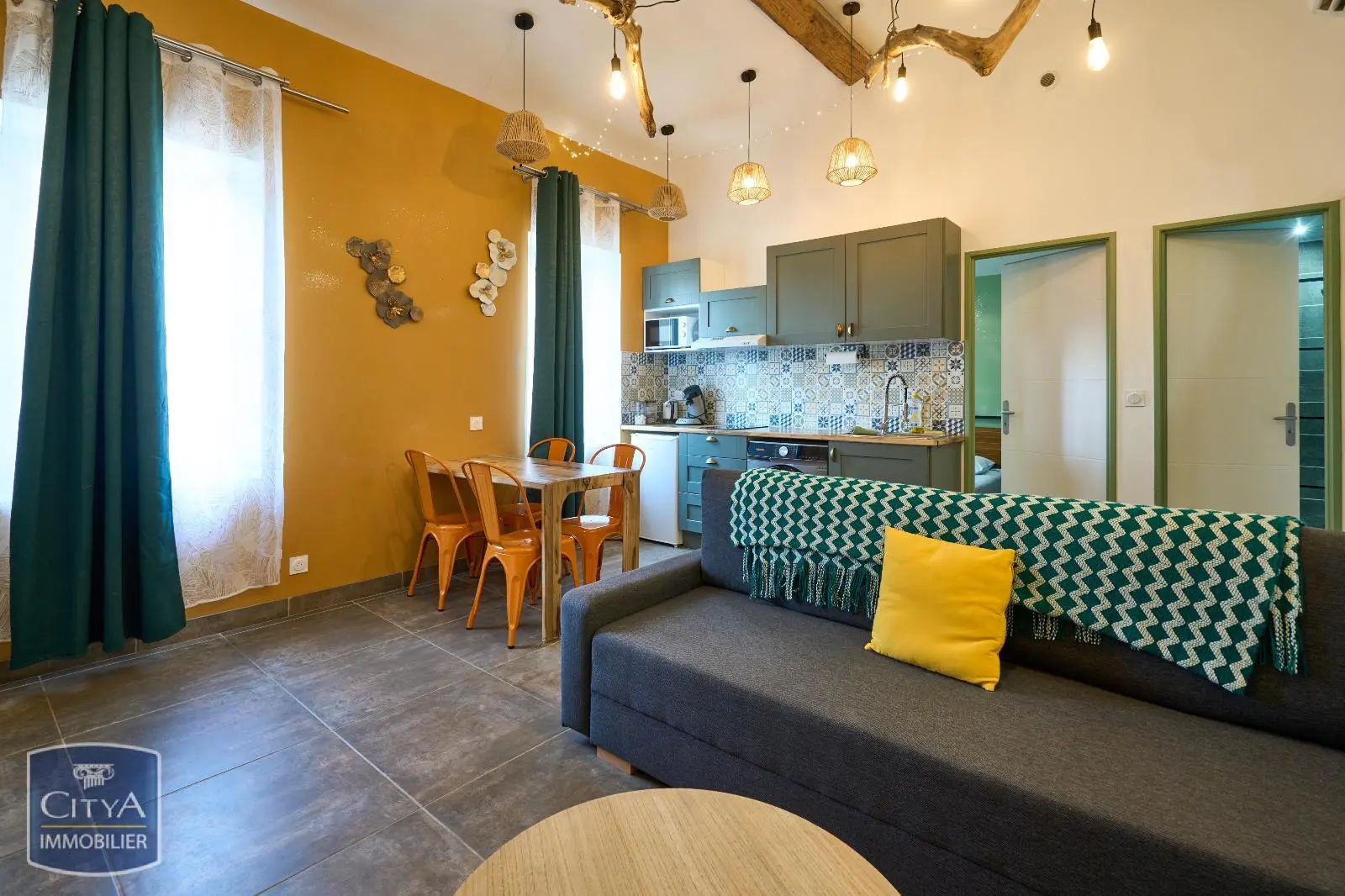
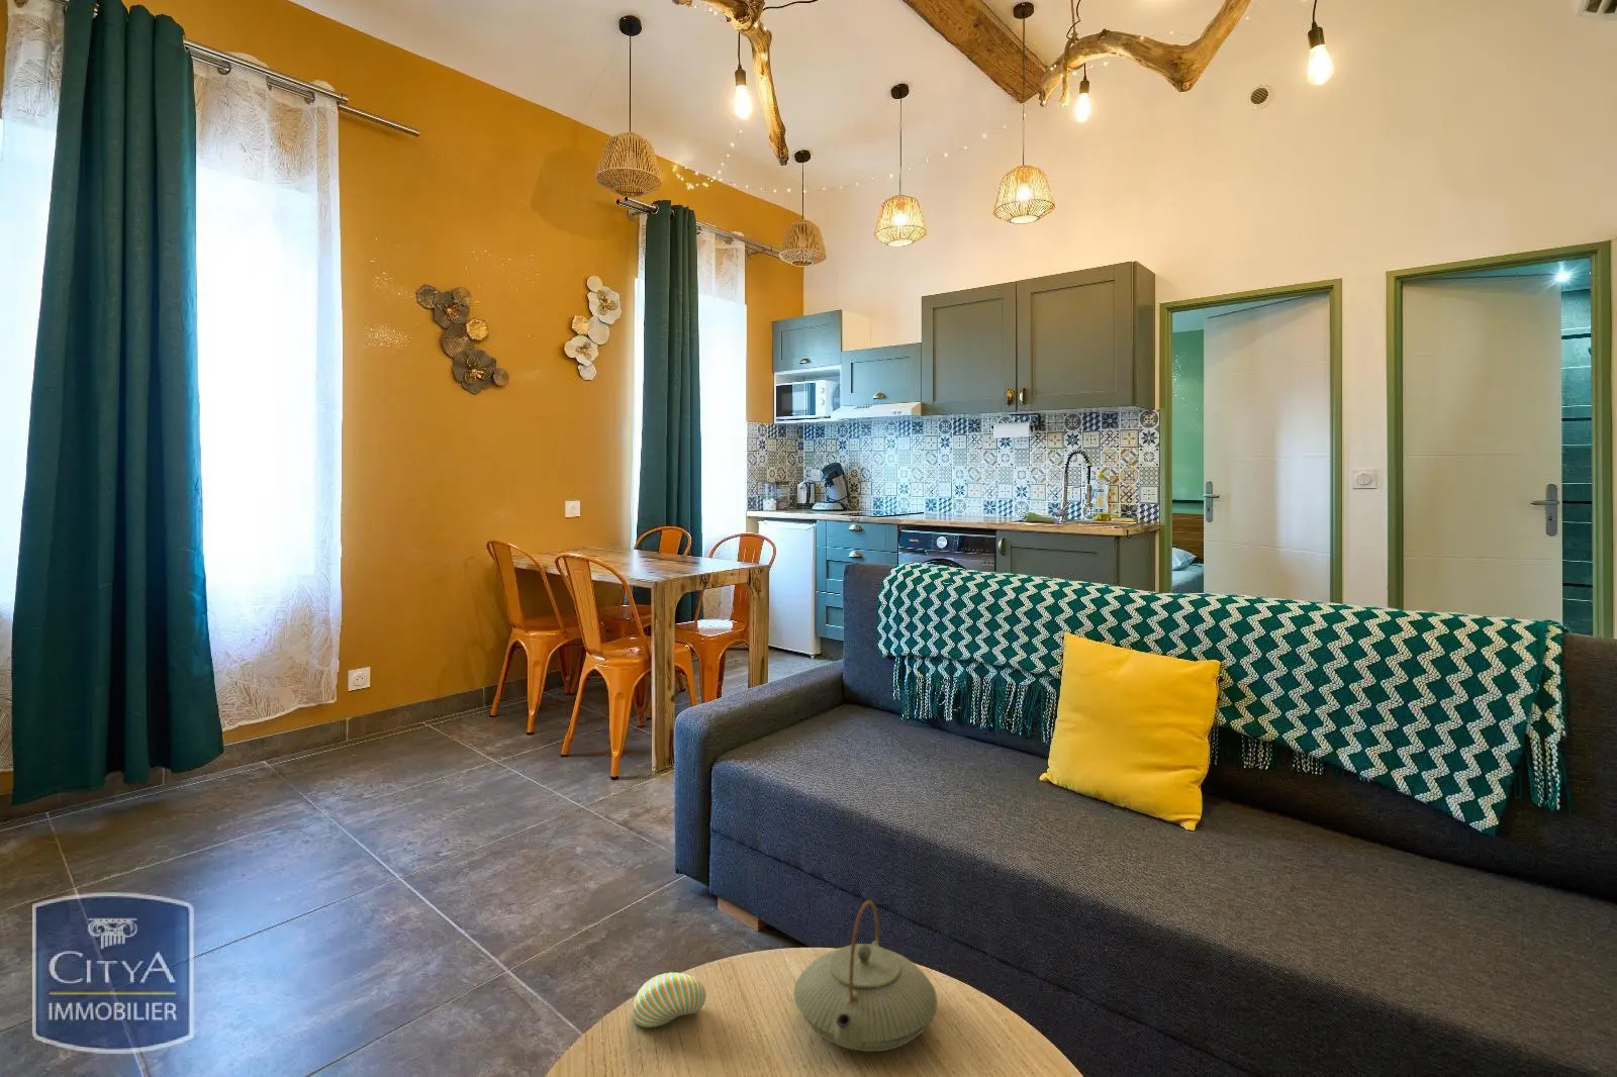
+ decorative egg [631,972,707,1029]
+ teapot [792,899,938,1053]
